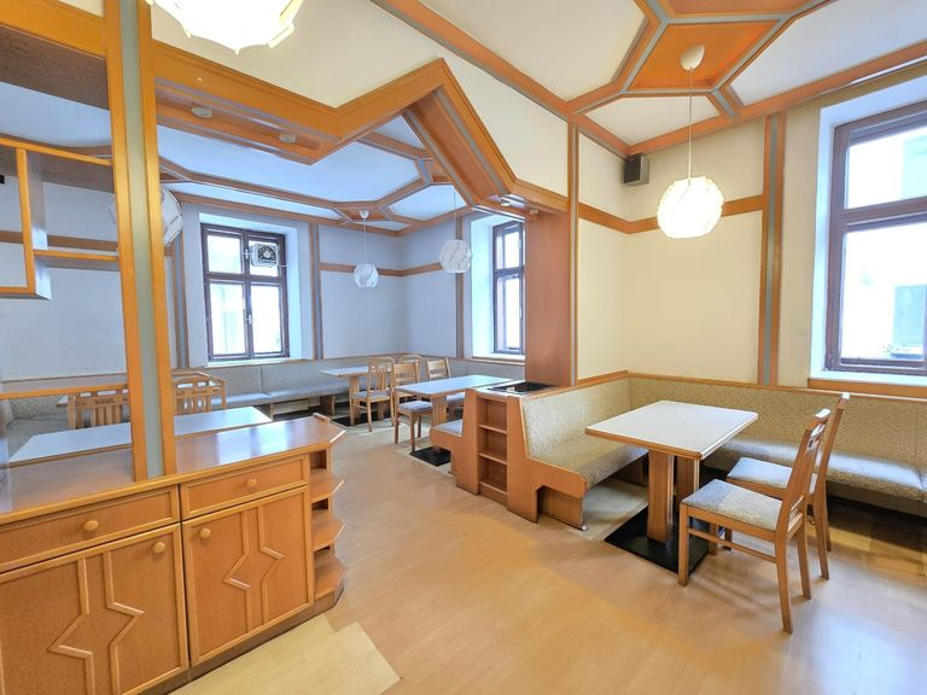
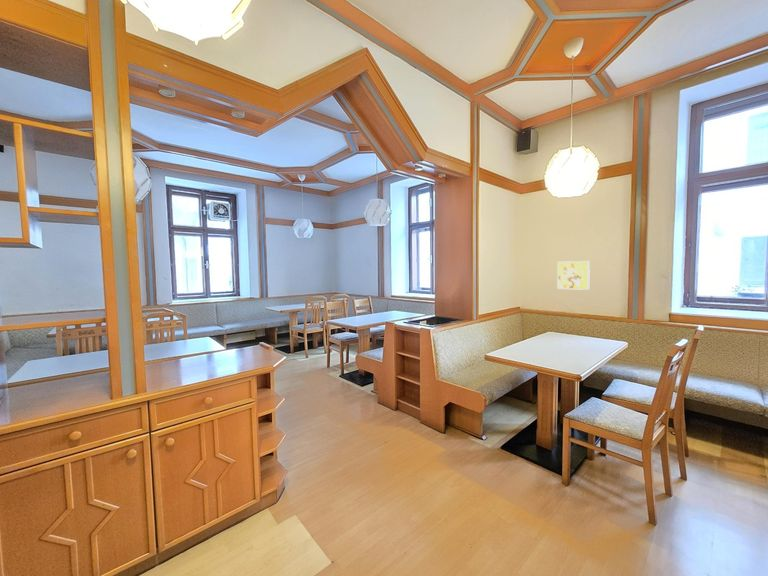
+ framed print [556,260,591,291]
